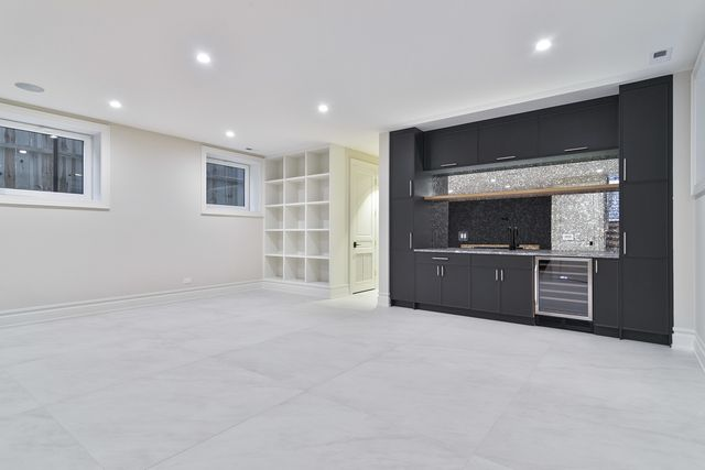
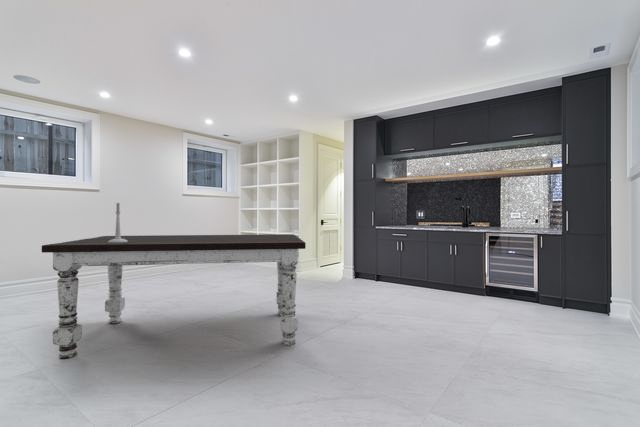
+ candlestick [108,202,128,243]
+ dining table [41,233,307,361]
